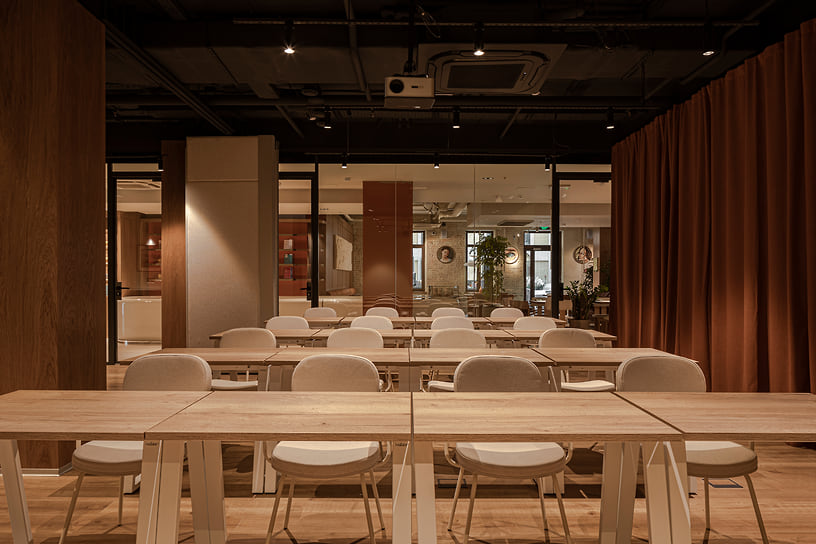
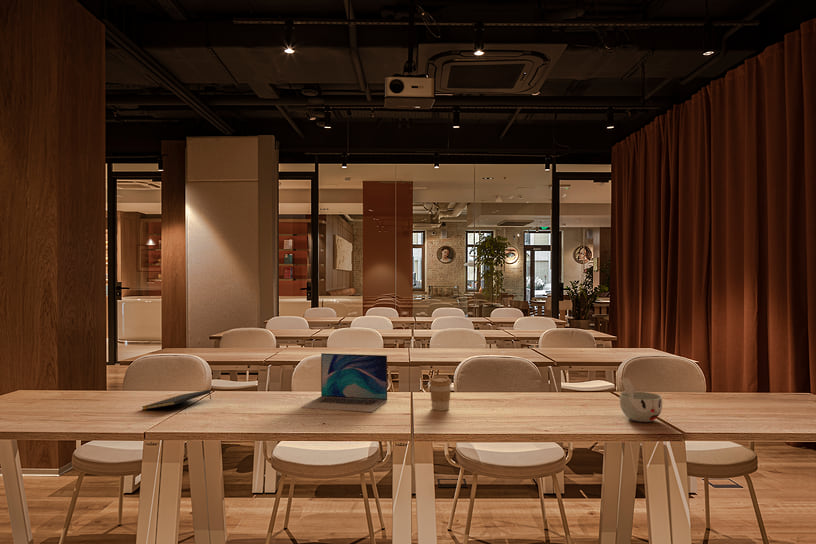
+ cup [619,377,663,423]
+ coffee cup [428,375,453,412]
+ notepad [141,389,212,411]
+ laptop [301,352,388,413]
